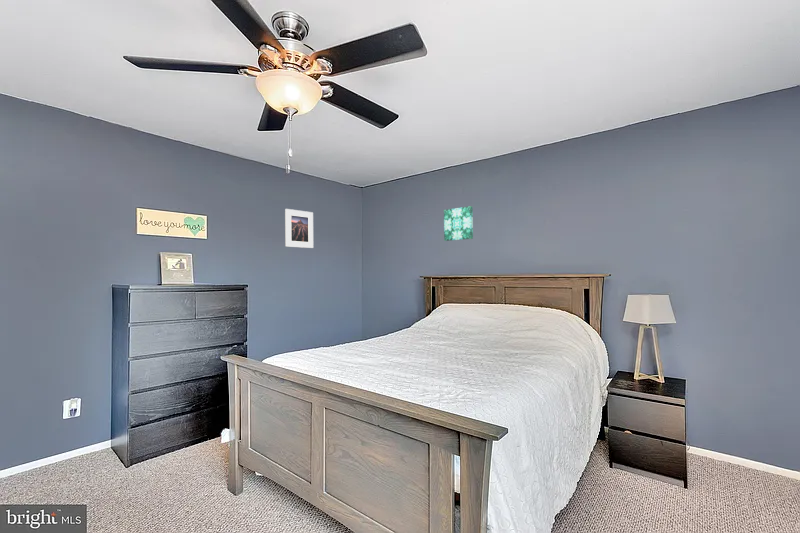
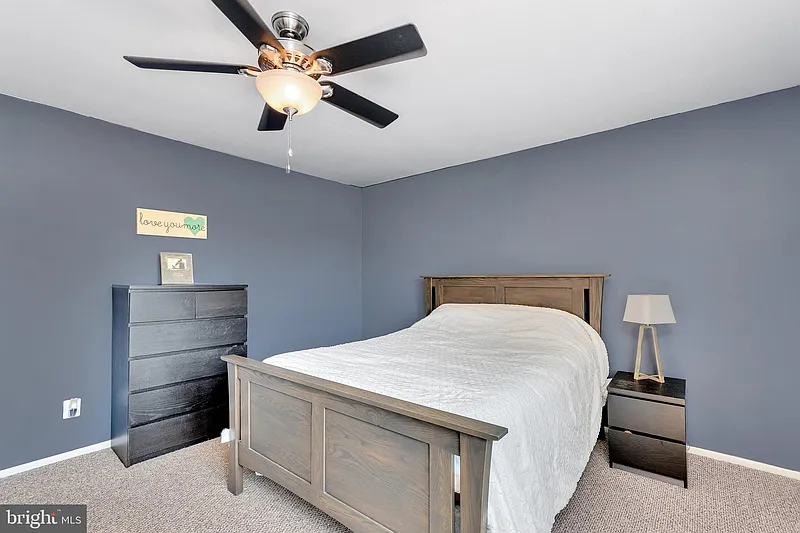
- wall art [443,205,474,242]
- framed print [284,208,314,249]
